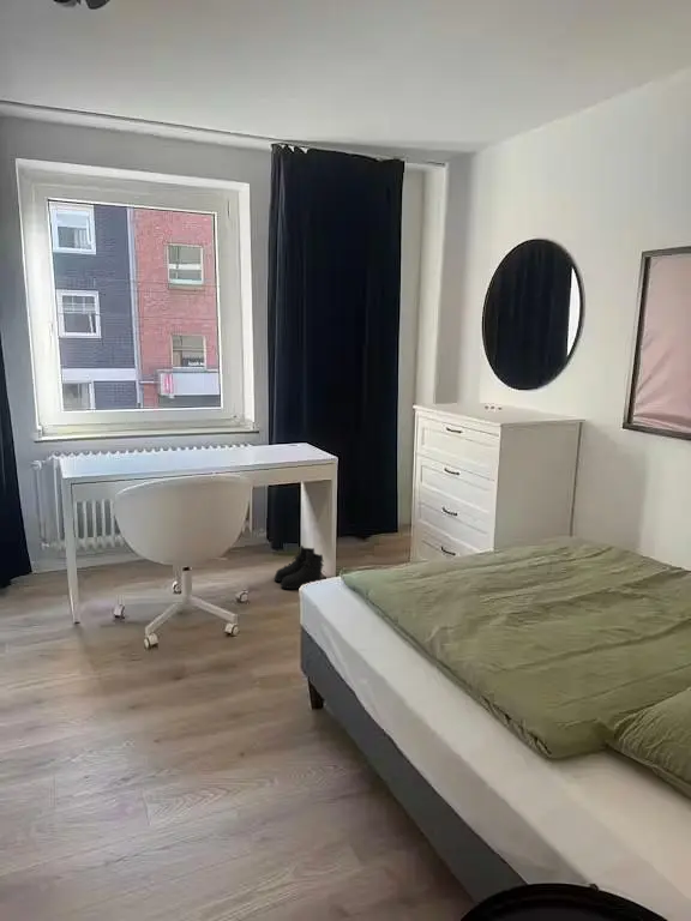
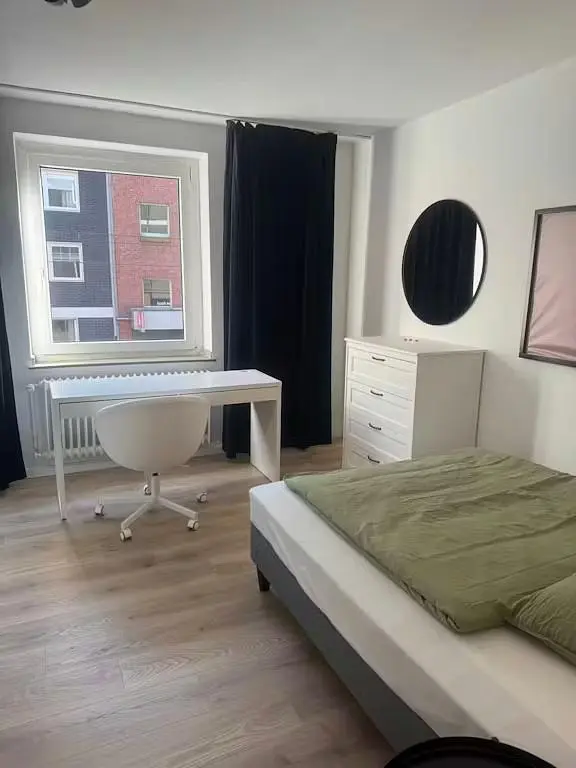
- boots [272,544,325,591]
